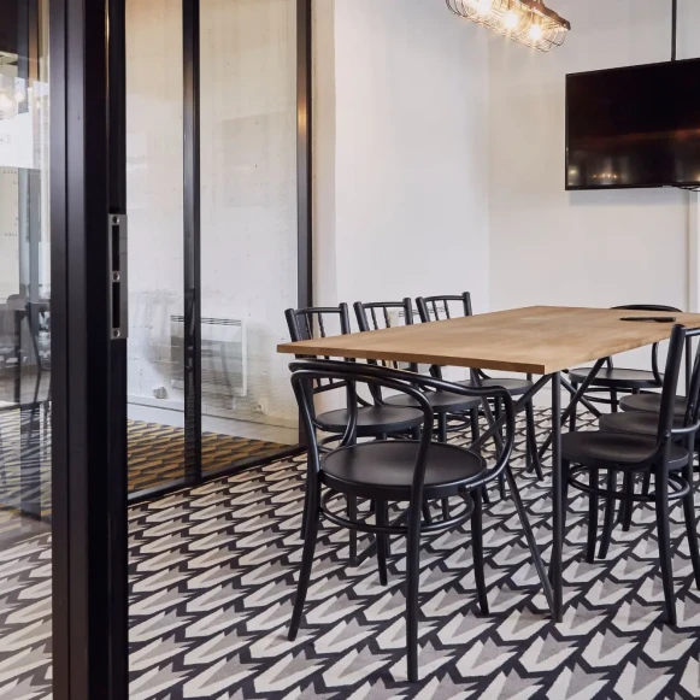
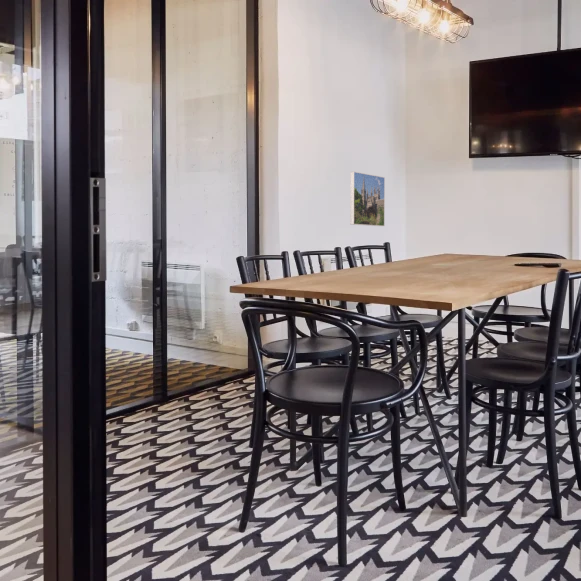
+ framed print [349,171,386,227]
